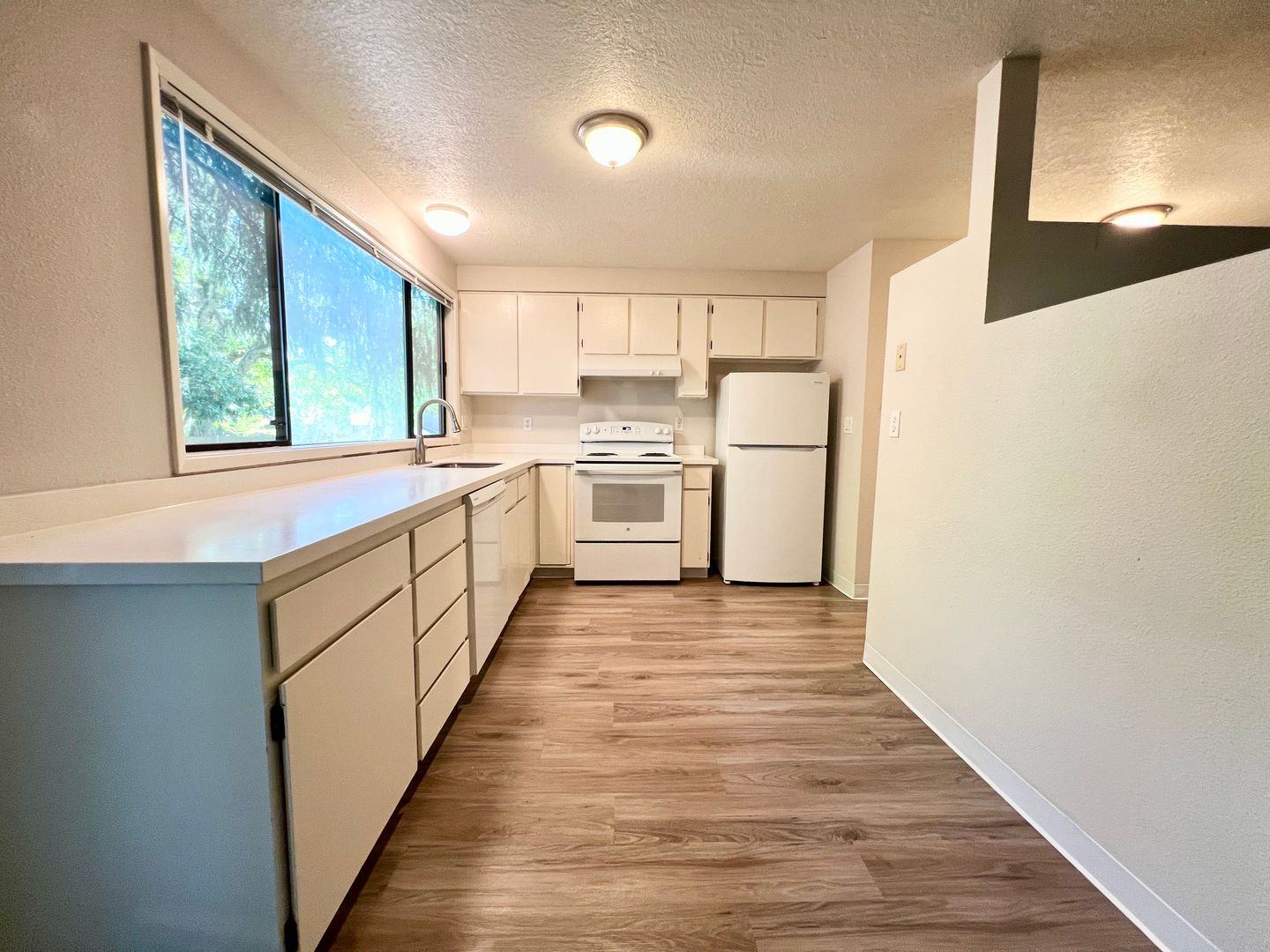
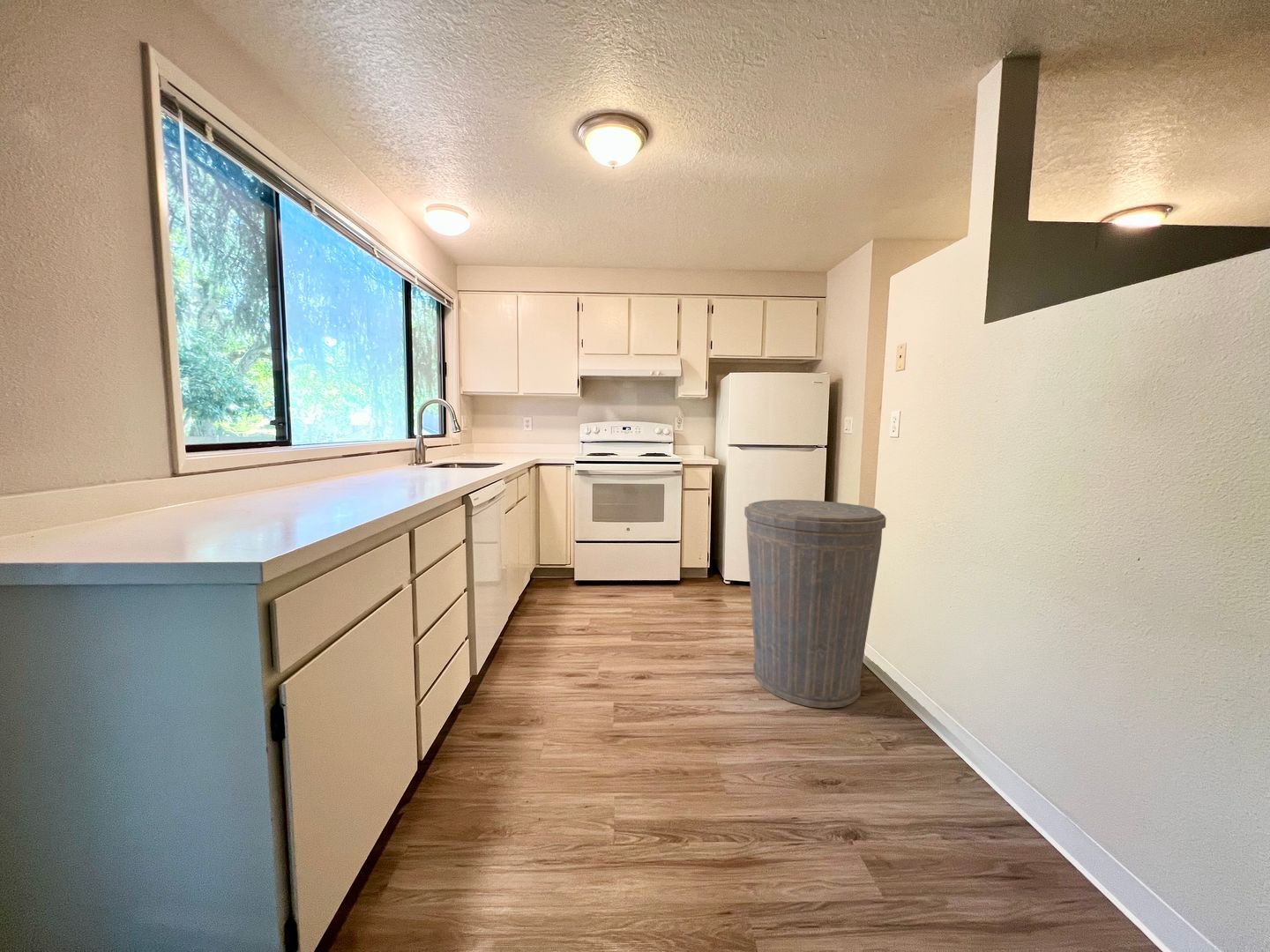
+ trash can [743,499,887,709]
